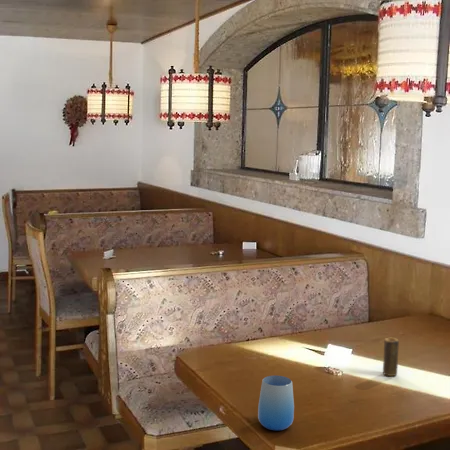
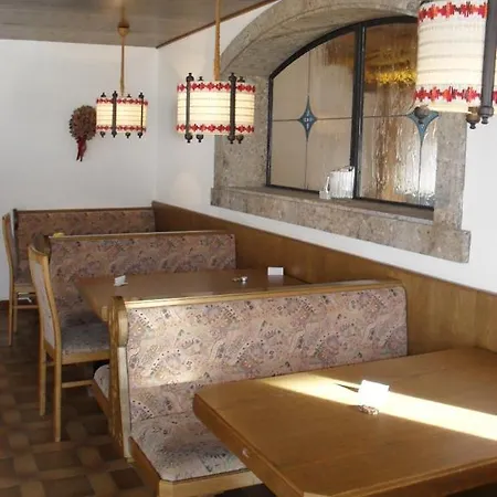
- candle [382,337,400,377]
- cup [257,374,295,432]
